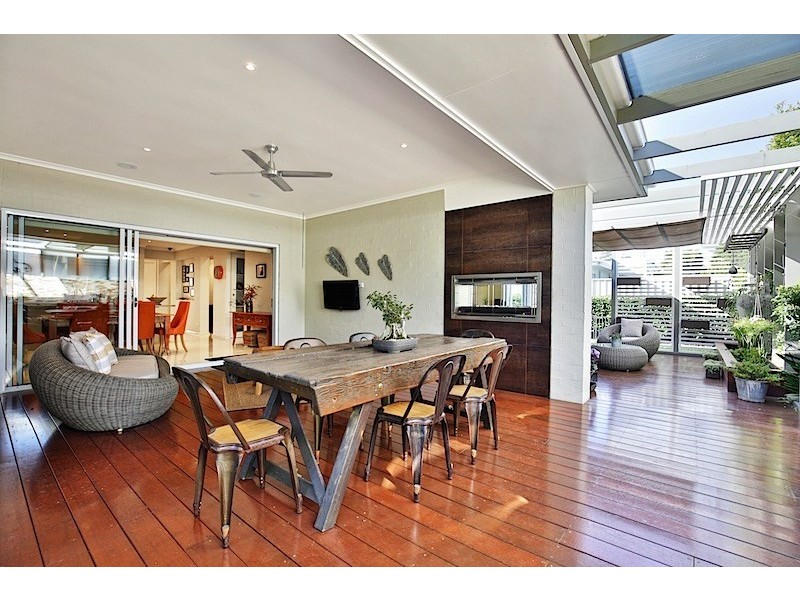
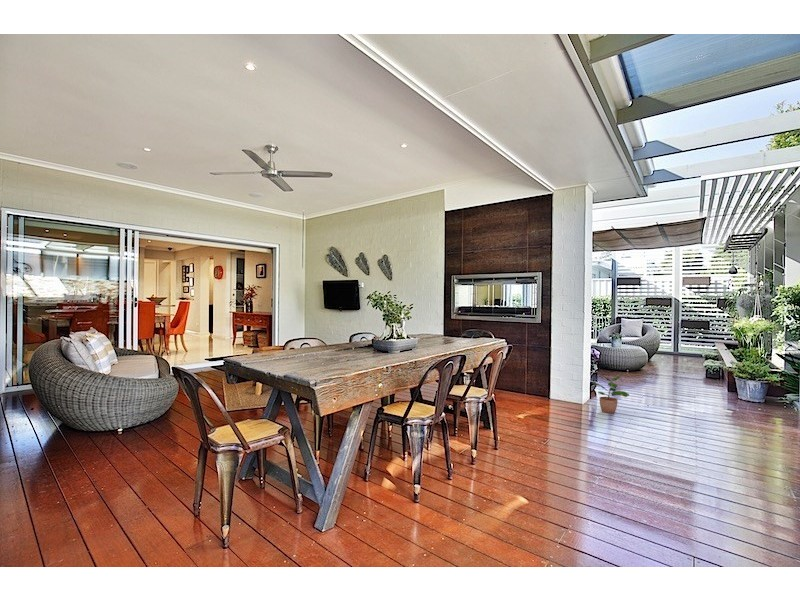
+ potted plant [591,374,630,414]
